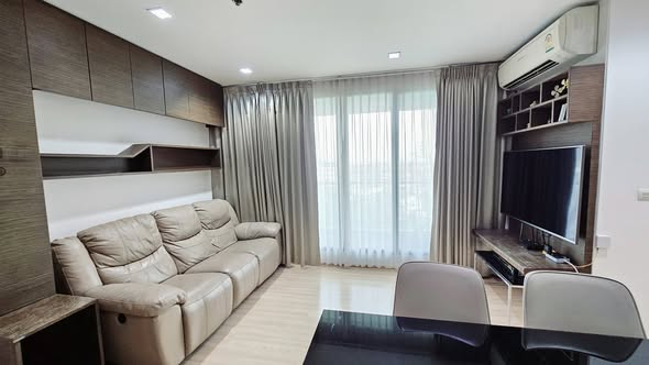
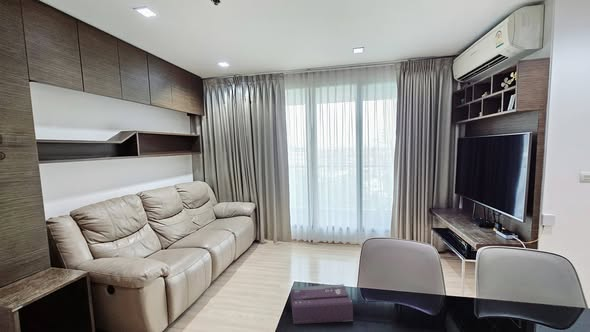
+ tissue box [290,283,354,325]
